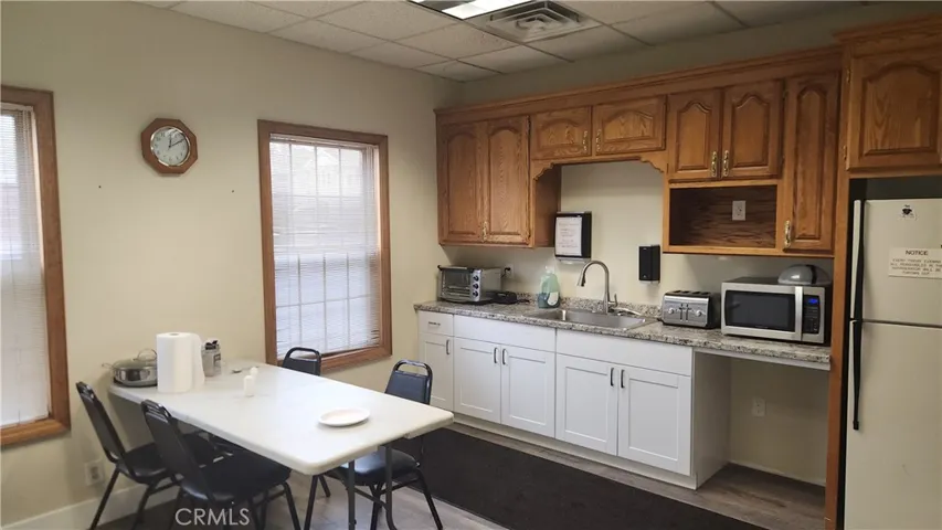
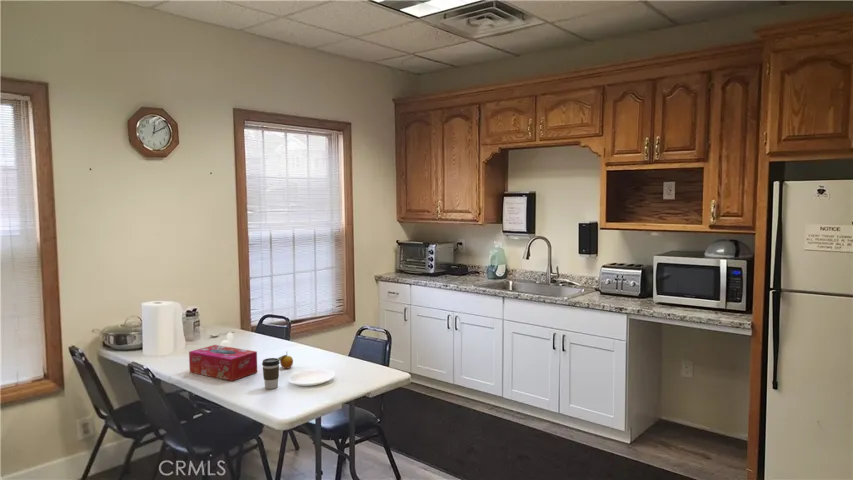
+ tissue box [188,344,258,382]
+ coffee cup [261,357,280,390]
+ fruit [277,350,294,370]
